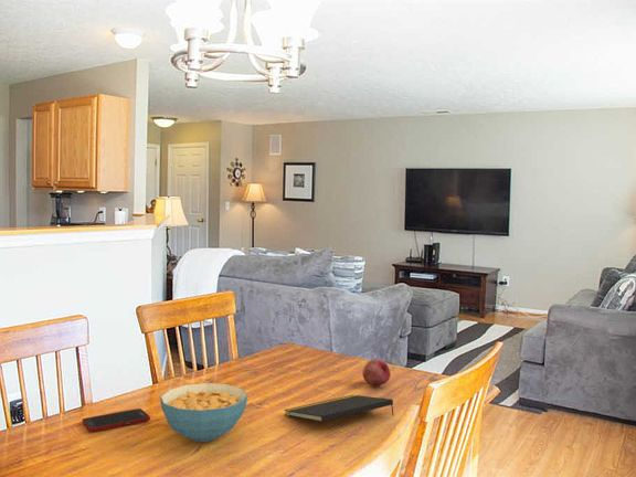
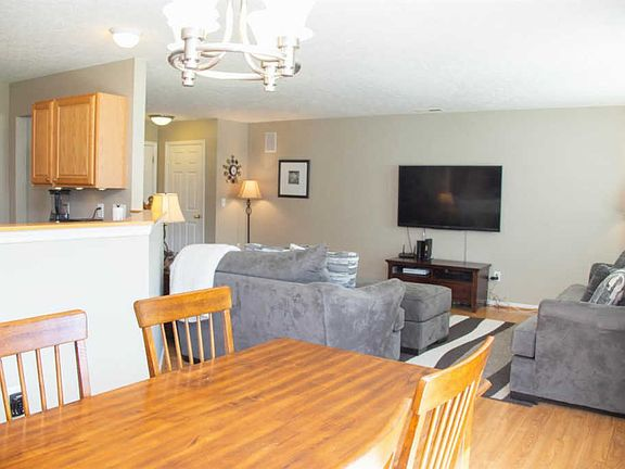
- cell phone [81,407,151,433]
- cereal bowl [159,382,248,443]
- fruit [361,358,392,386]
- notepad [283,394,395,423]
